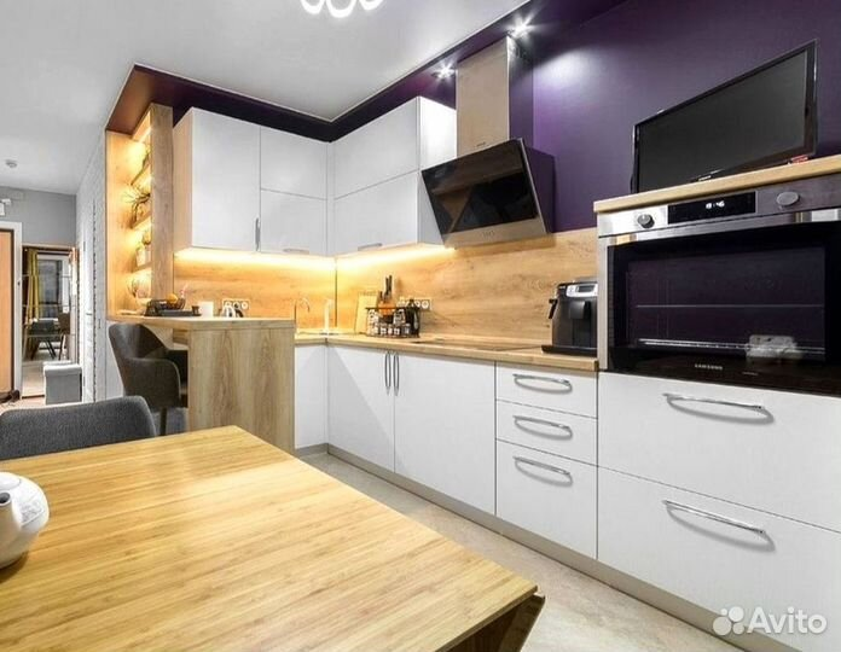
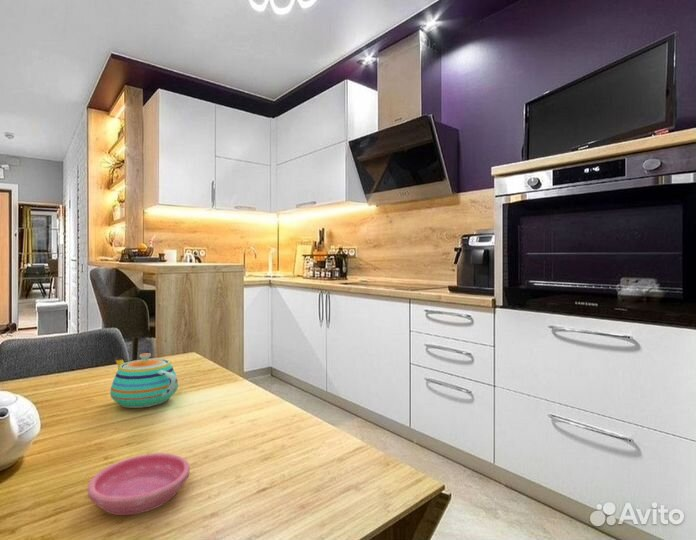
+ teapot [109,352,179,409]
+ saucer [87,452,191,516]
